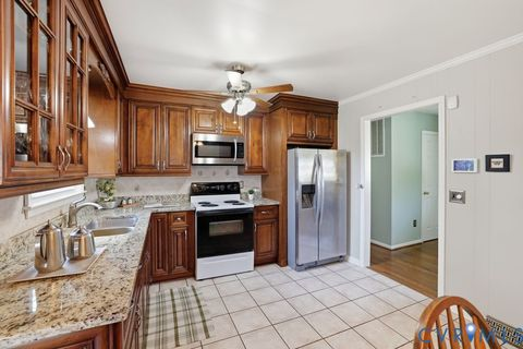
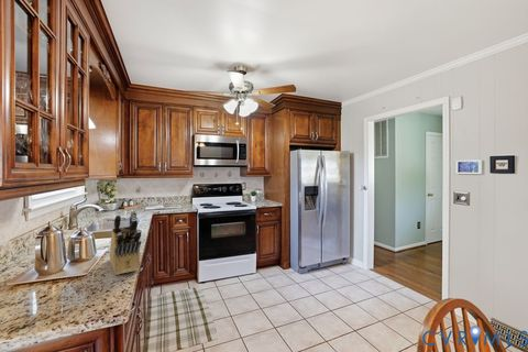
+ knife block [109,210,142,276]
